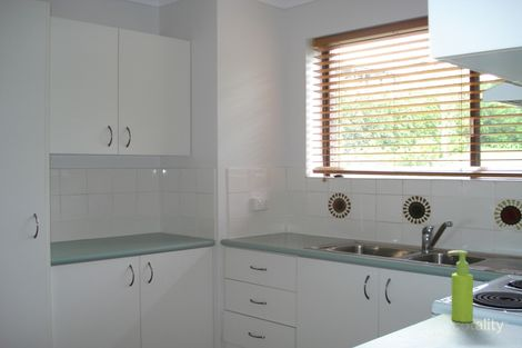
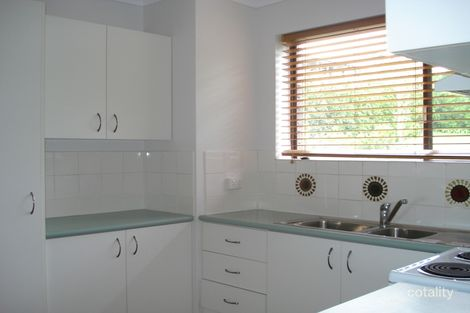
- soap dispenser [448,249,474,324]
